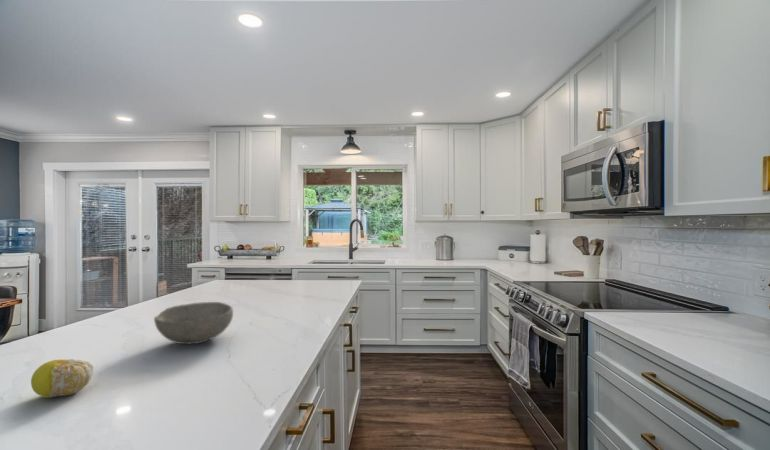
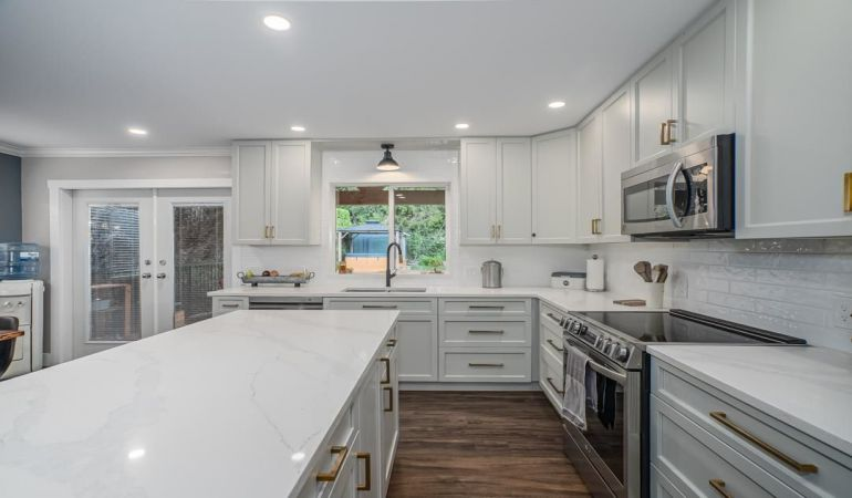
- fruit [30,358,94,399]
- bowl [153,301,234,345]
